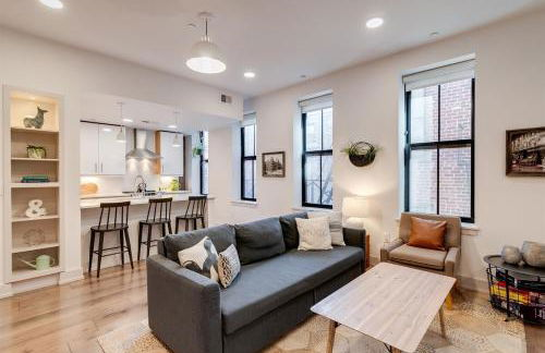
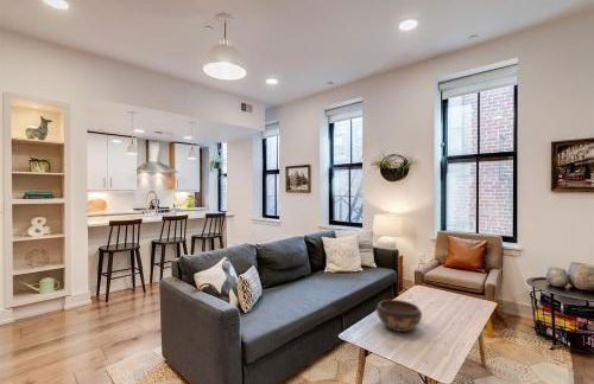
+ decorative bowl [375,299,423,333]
